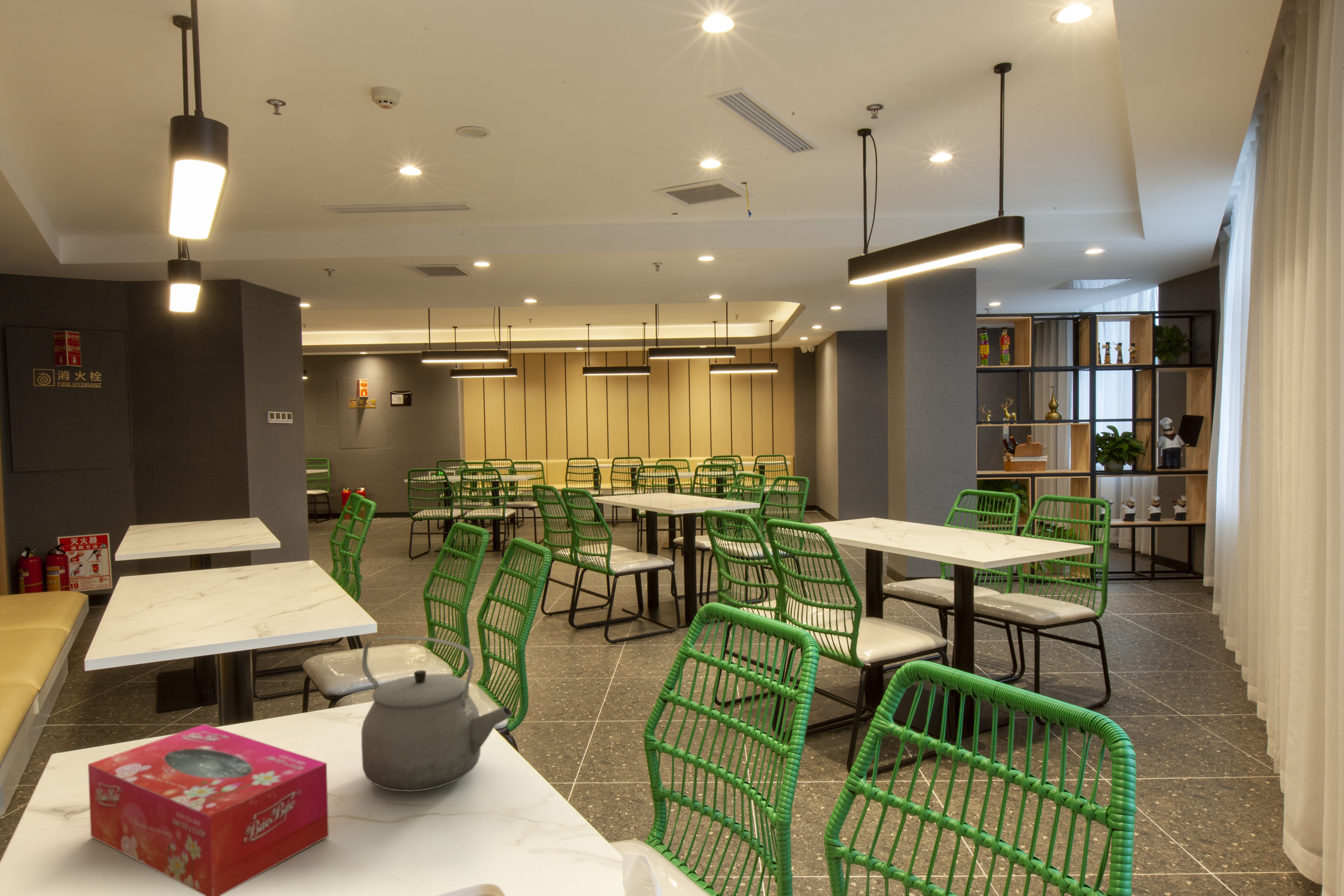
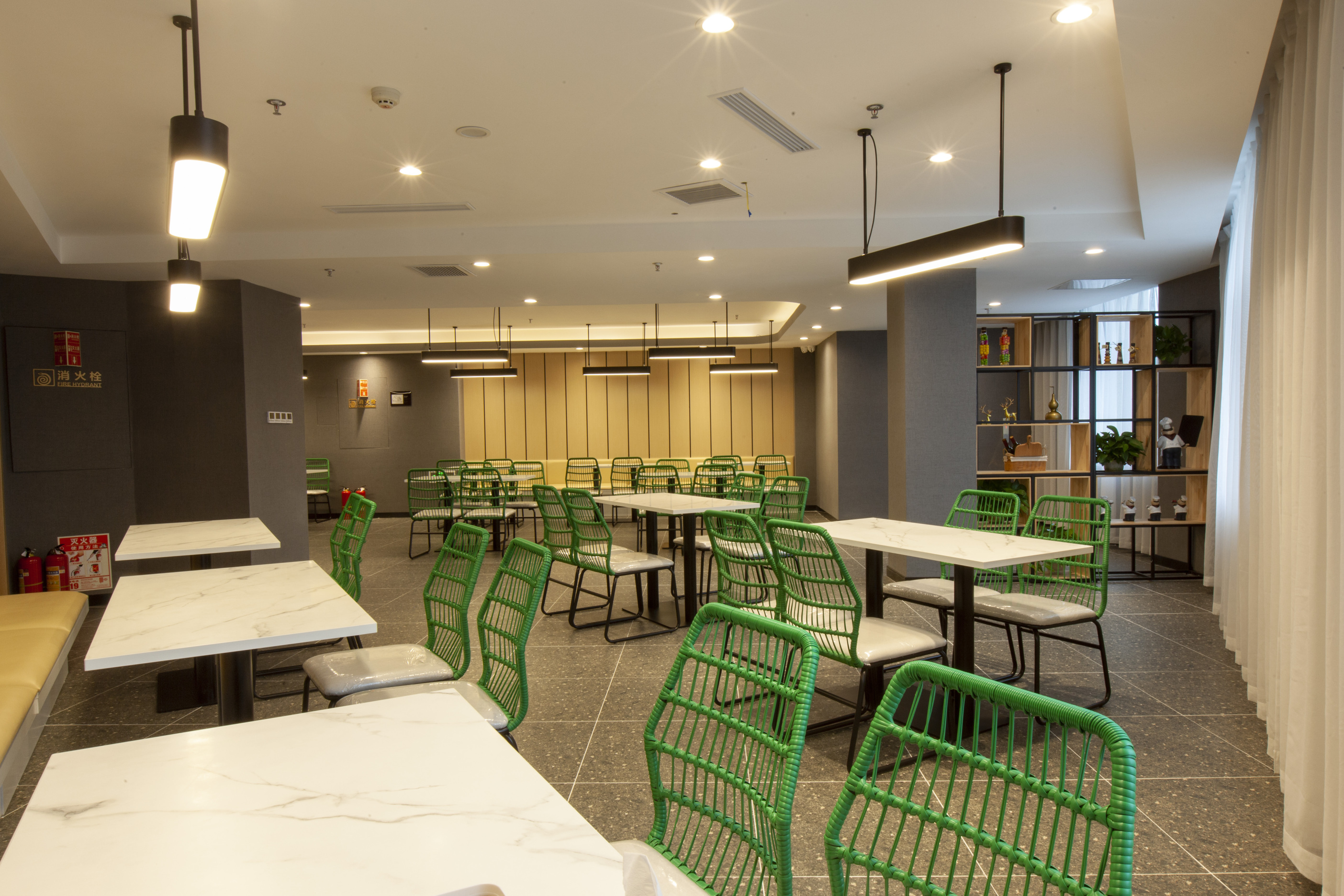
- tissue box [88,724,329,896]
- tea kettle [361,636,513,792]
